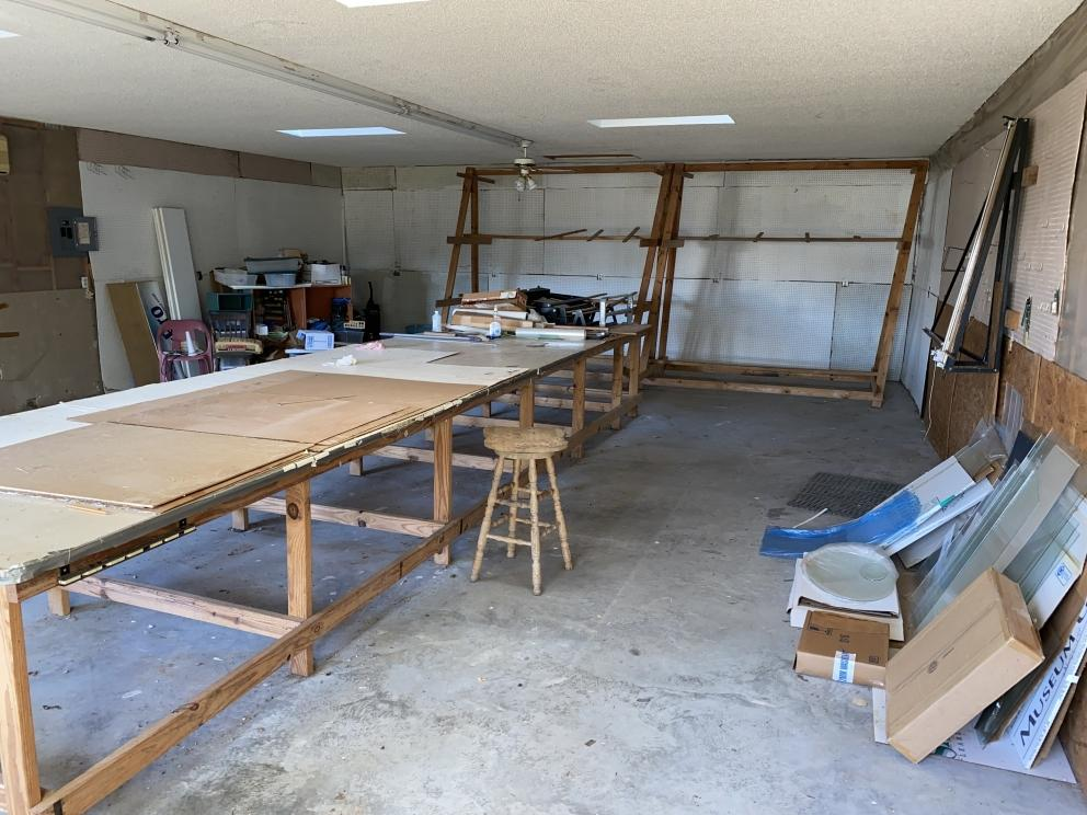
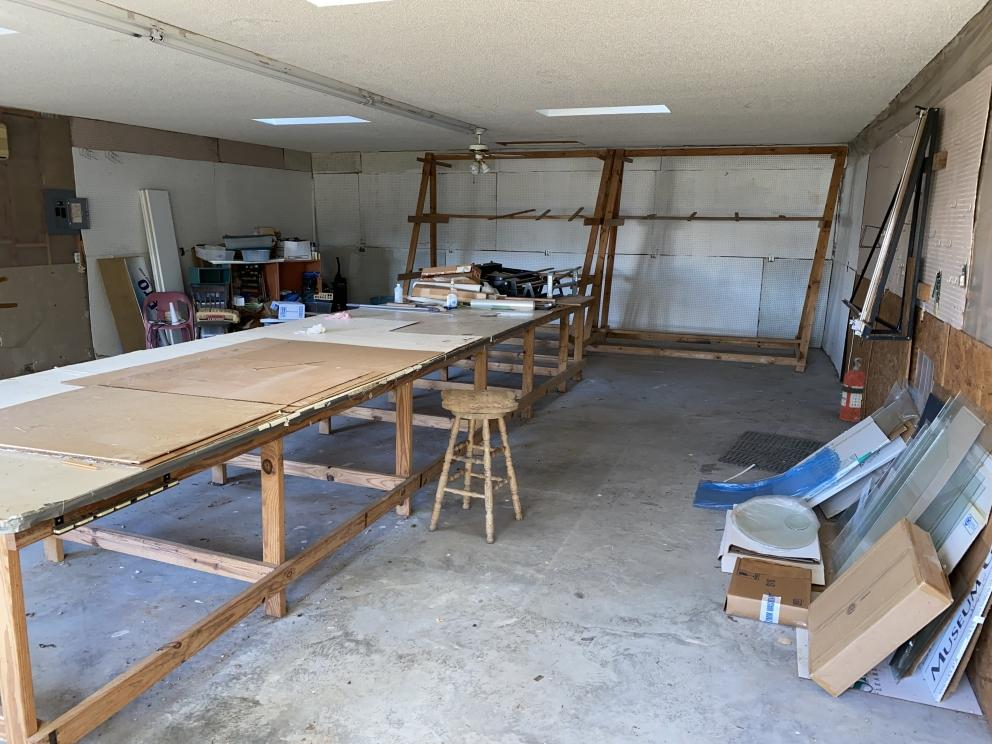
+ fire extinguisher [838,357,866,423]
